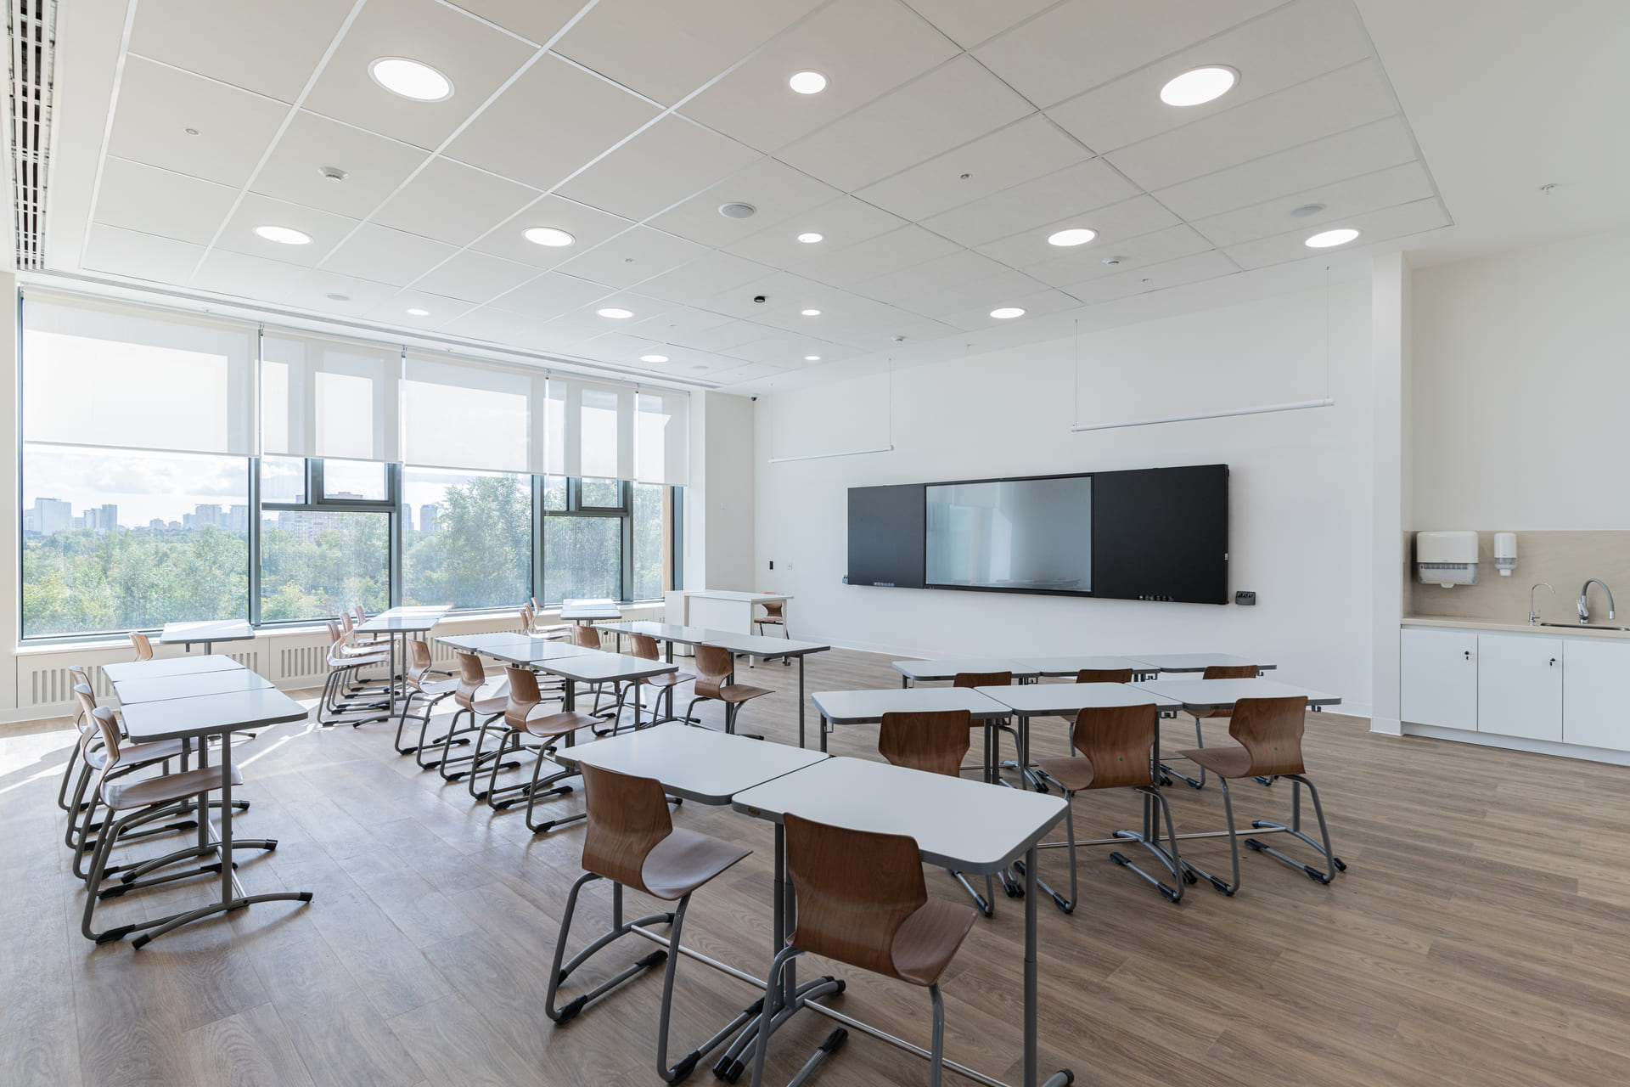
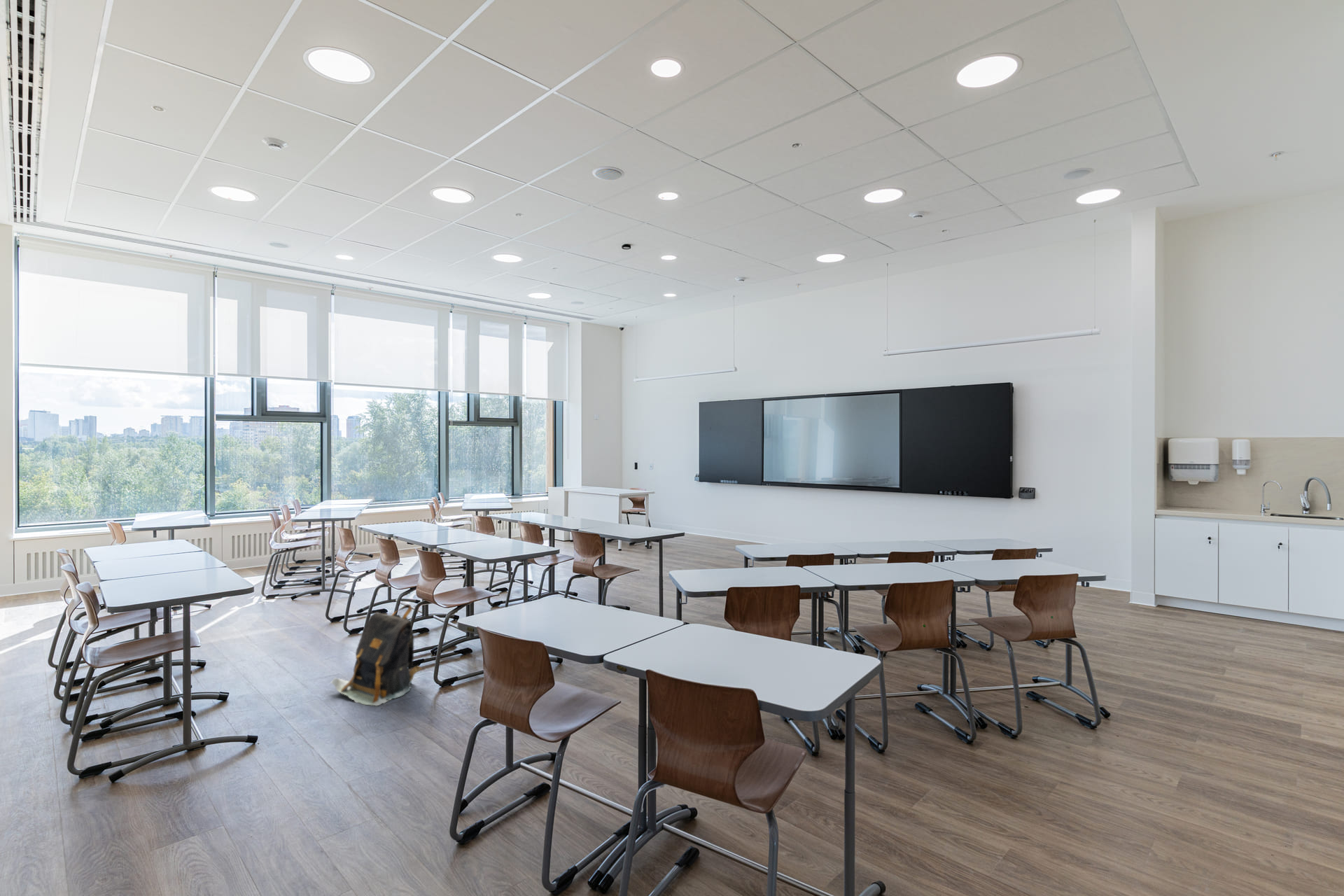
+ backpack [330,604,423,706]
